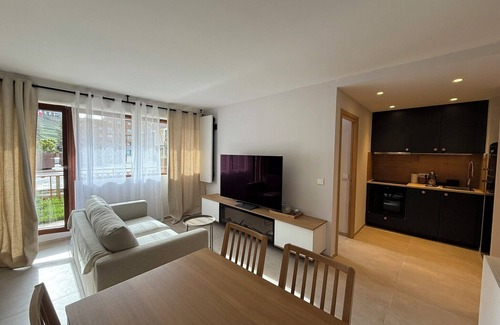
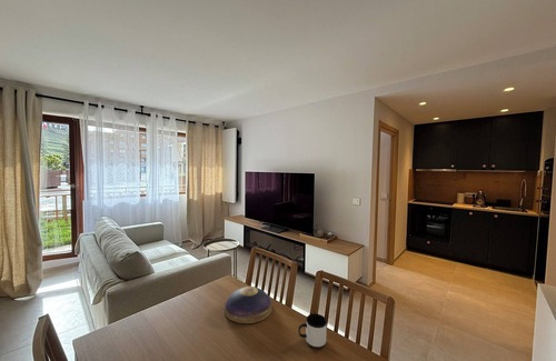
+ decorative bowl [224,285,274,324]
+ mug [297,312,328,350]
